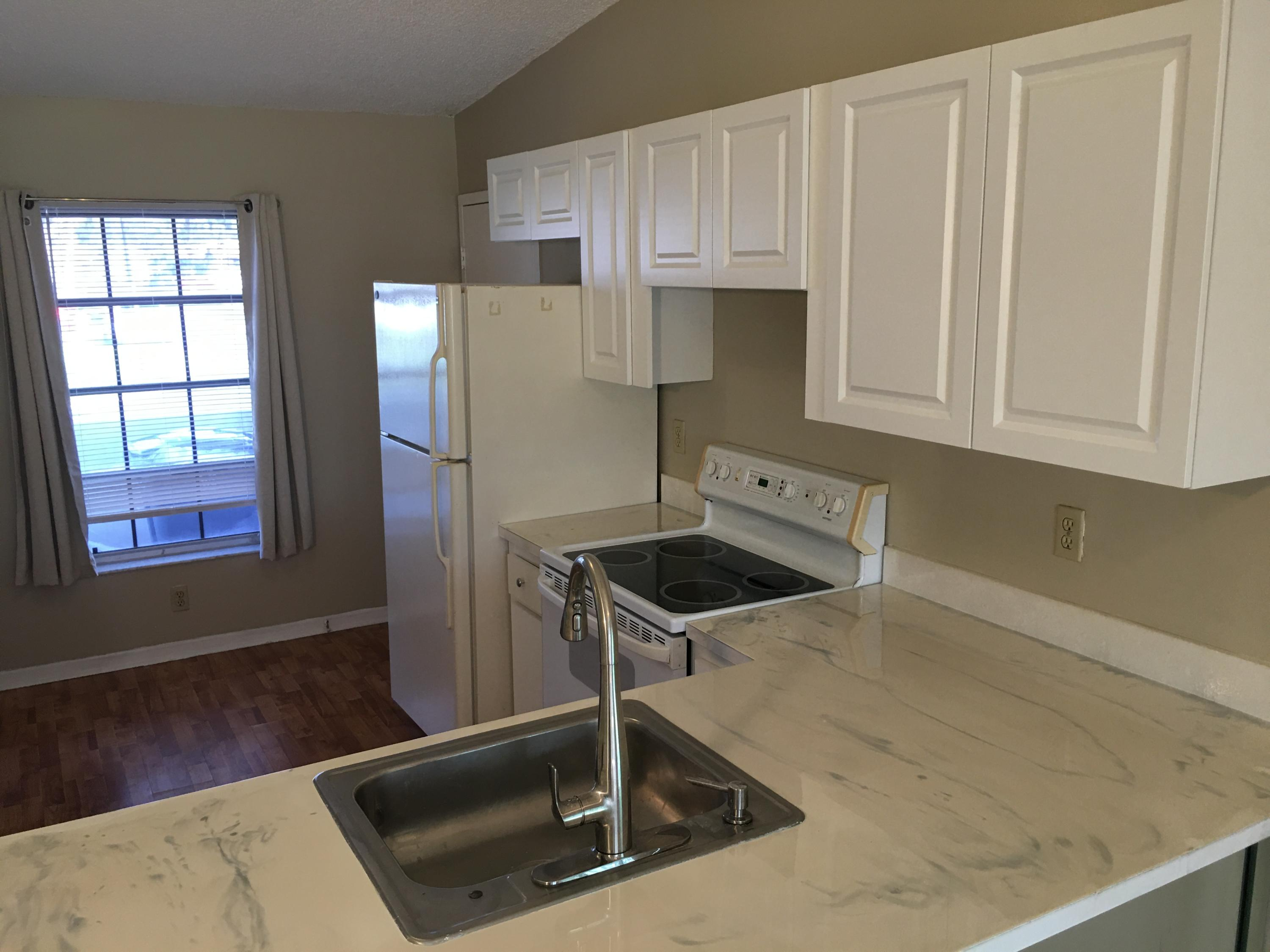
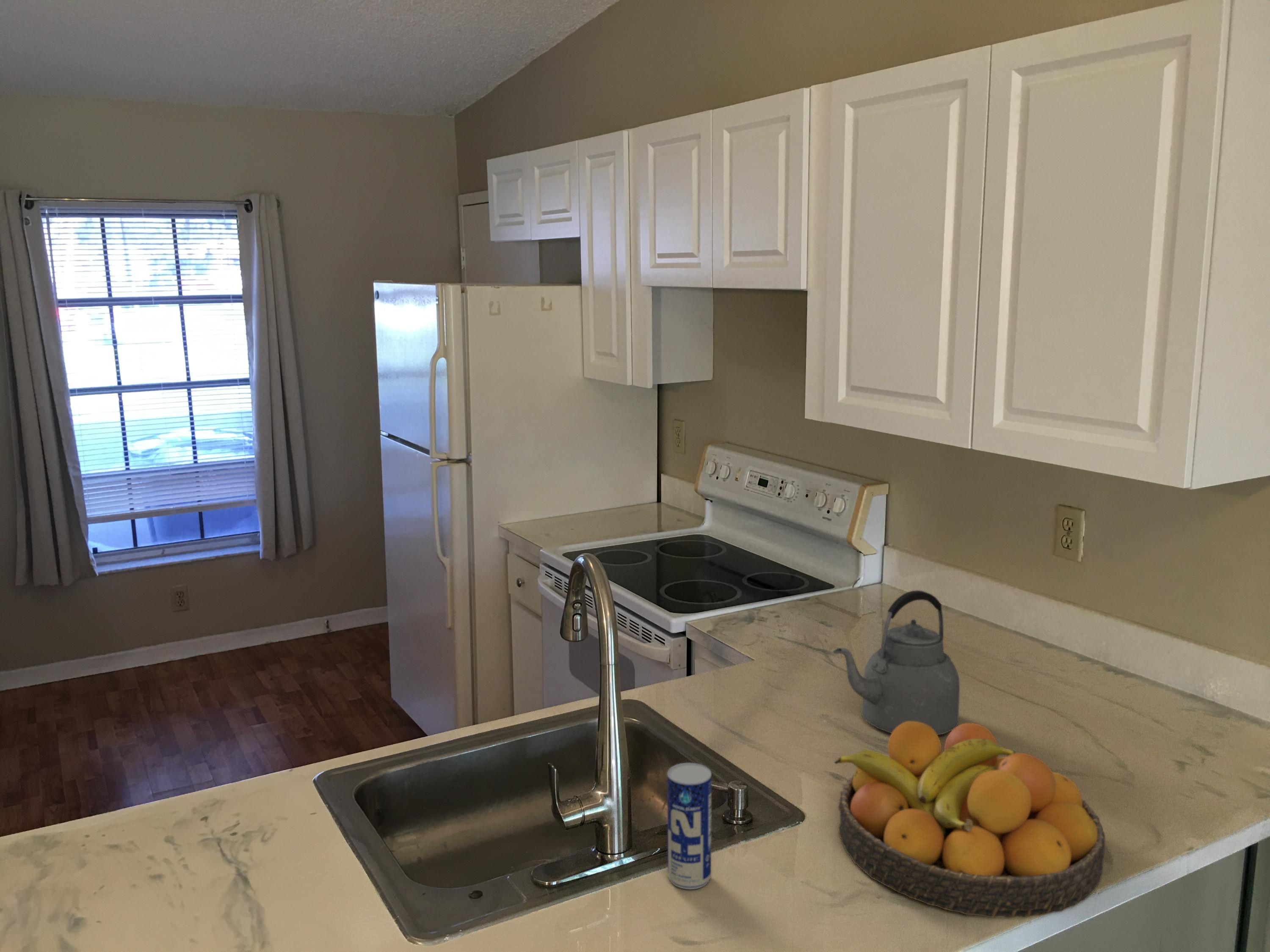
+ beverage can [667,762,712,890]
+ kettle [832,590,960,735]
+ fruit bowl [833,721,1105,919]
